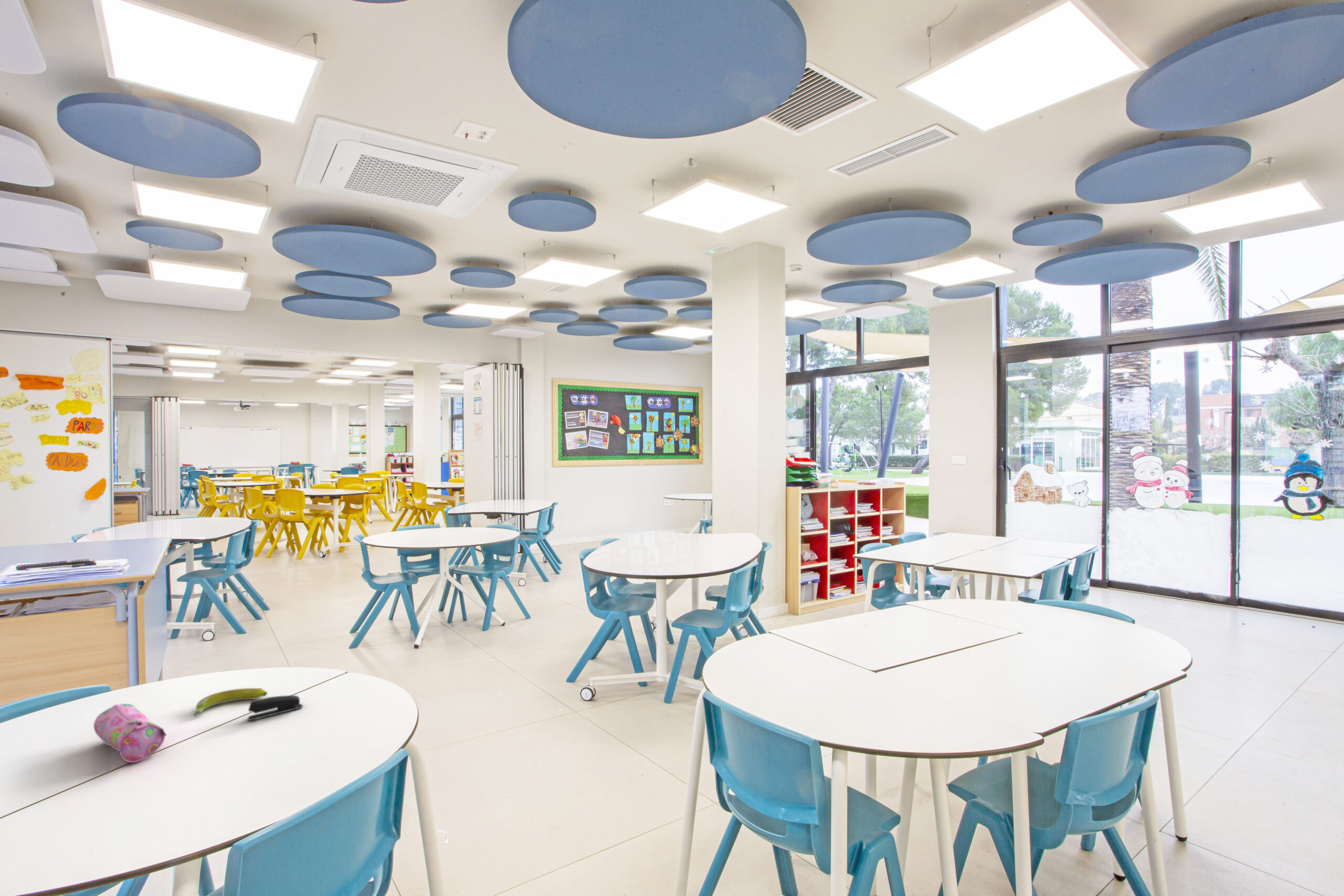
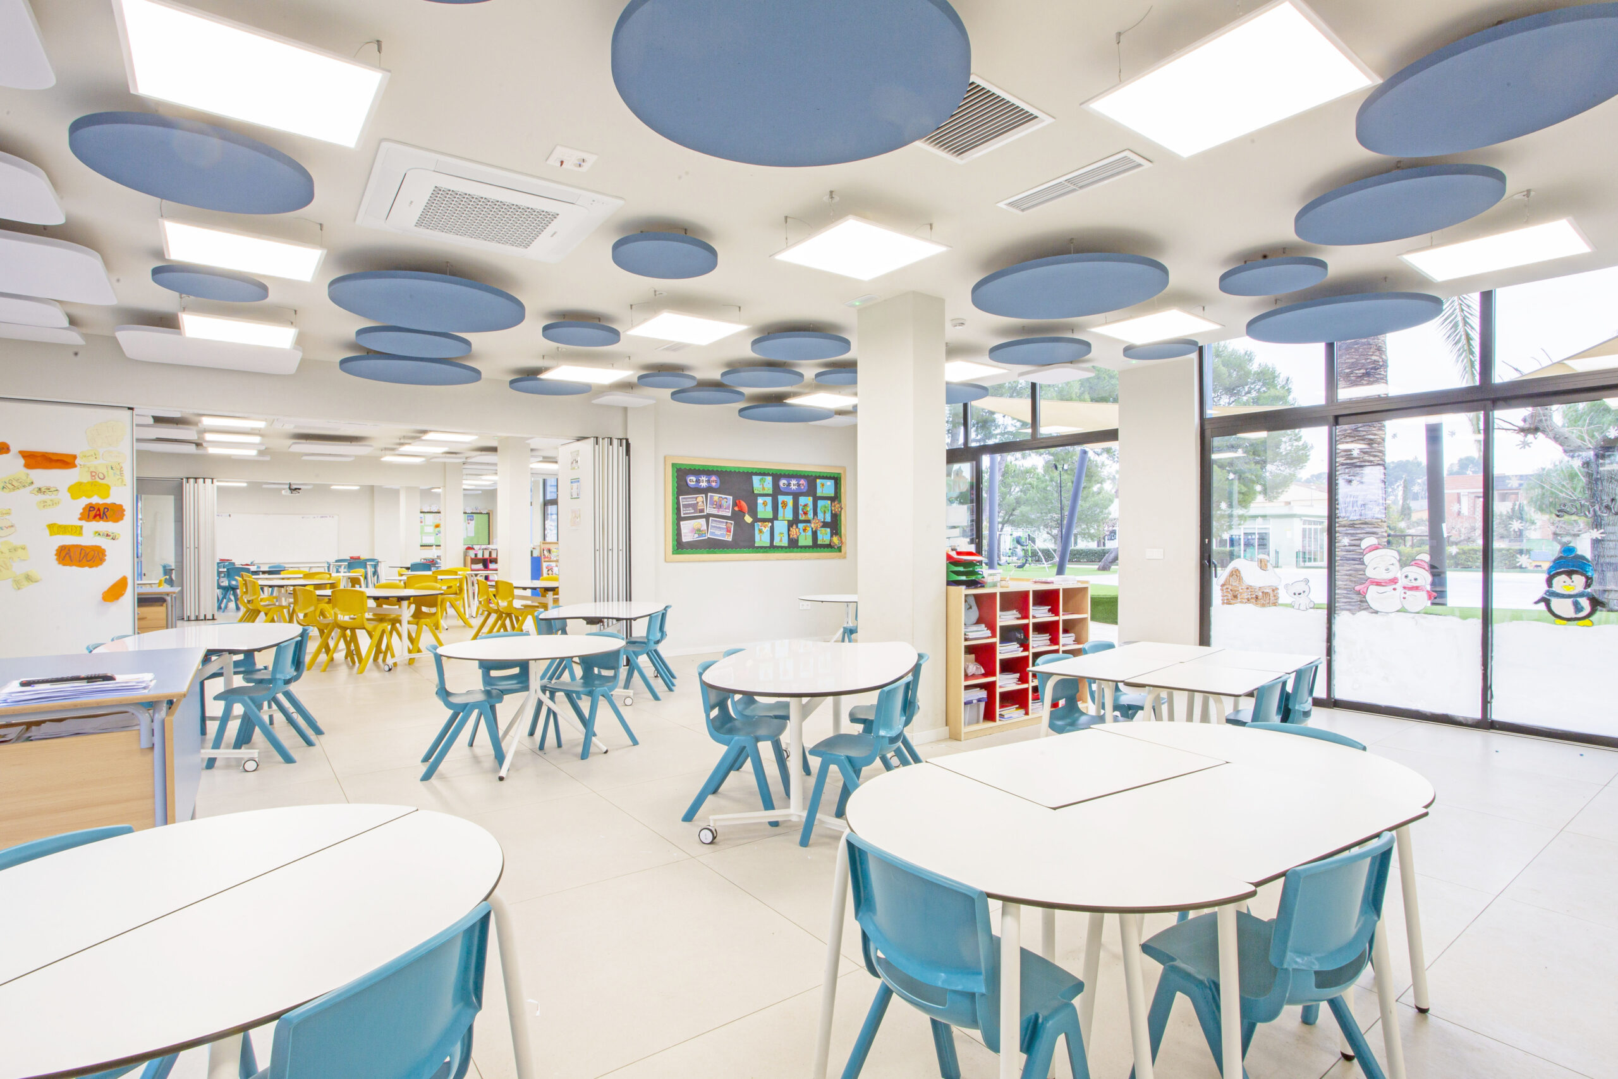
- stapler [247,695,303,721]
- pencil case [93,703,167,763]
- banana [193,688,268,717]
